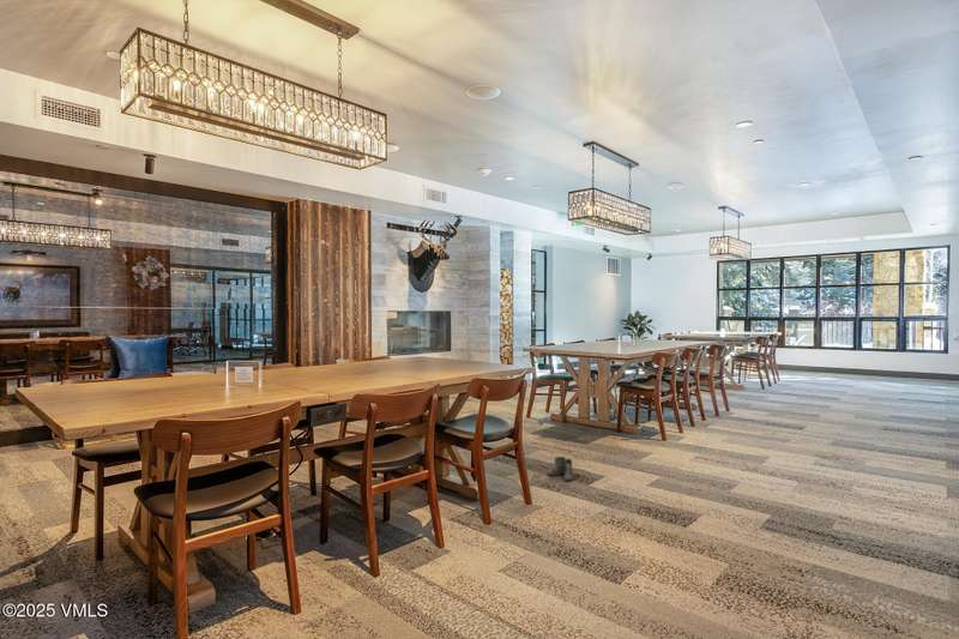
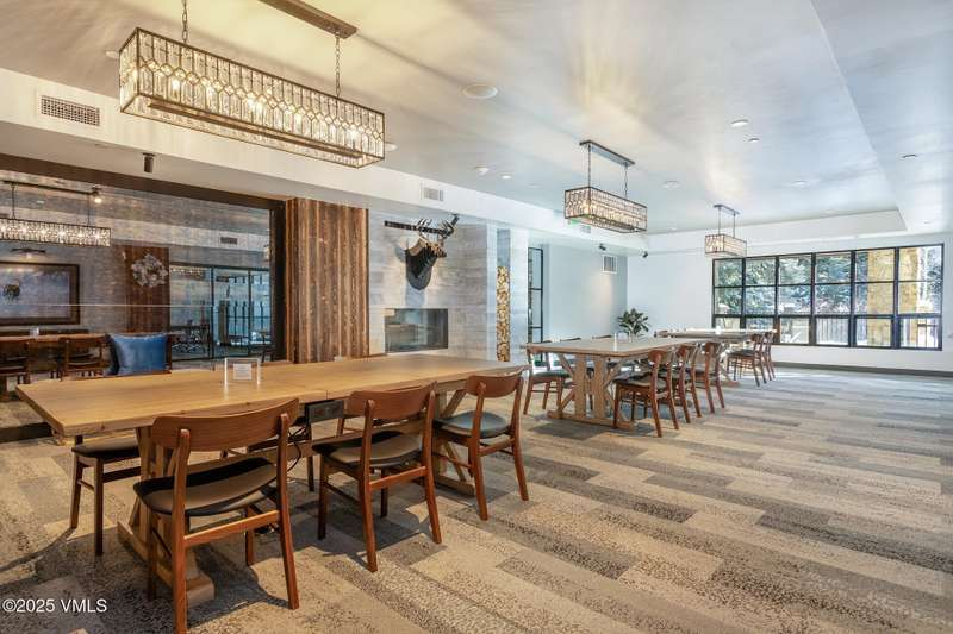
- boots [545,456,578,482]
